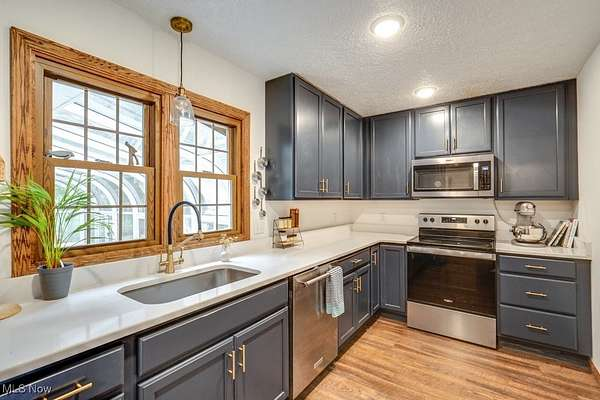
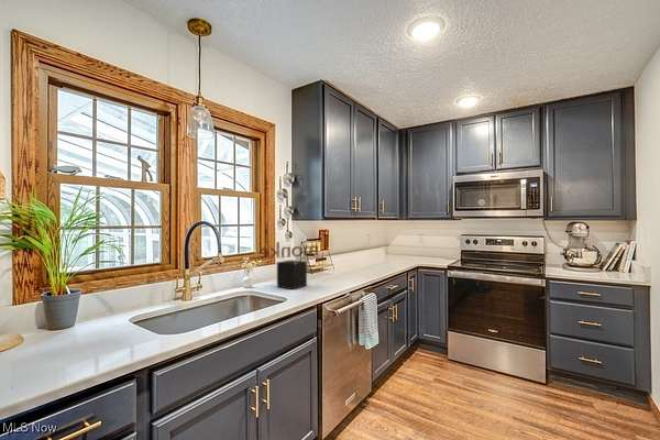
+ knife block [257,241,319,290]
